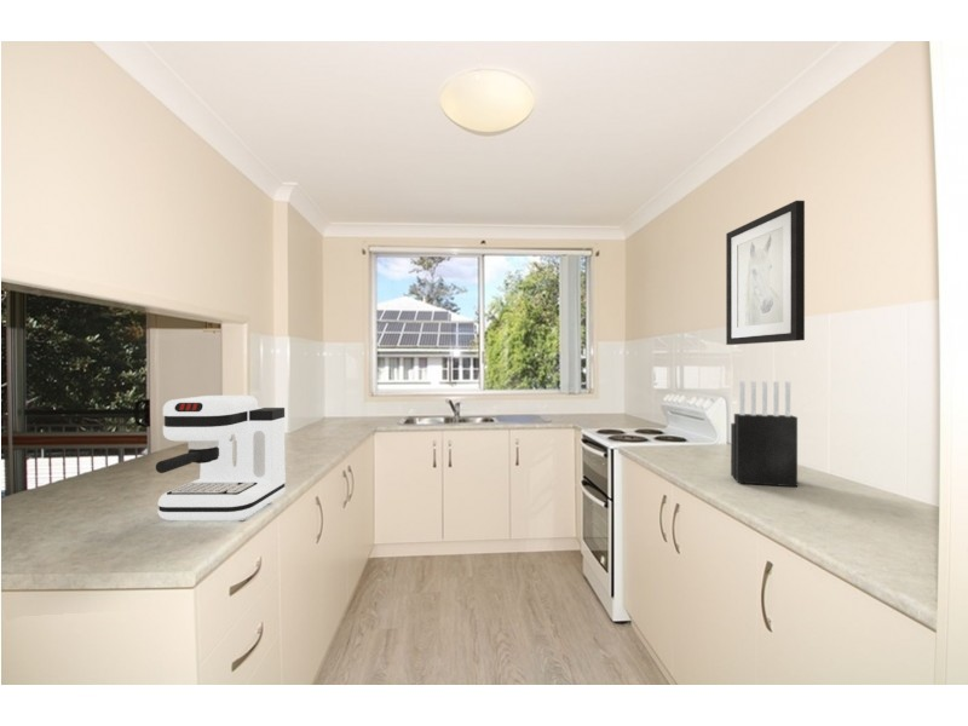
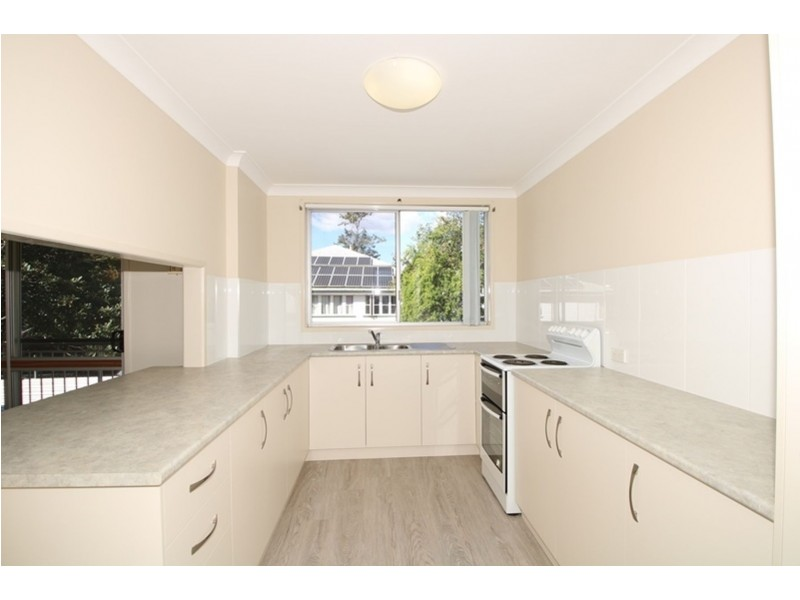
- knife block [730,380,799,489]
- wall art [725,200,806,346]
- coffee maker [155,394,287,522]
